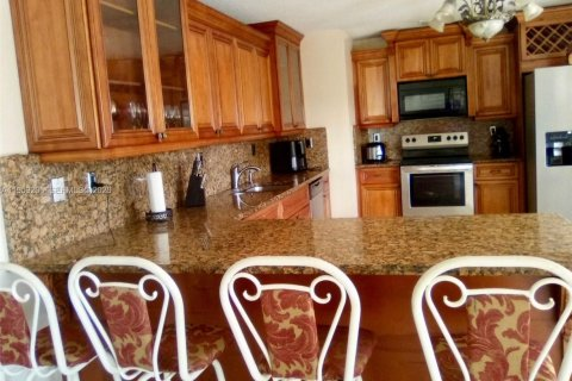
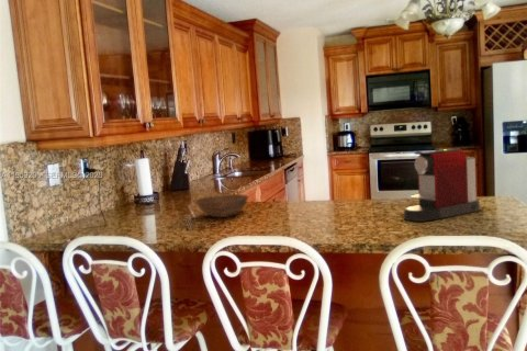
+ coffee maker [403,147,482,223]
+ bowl [194,193,249,218]
